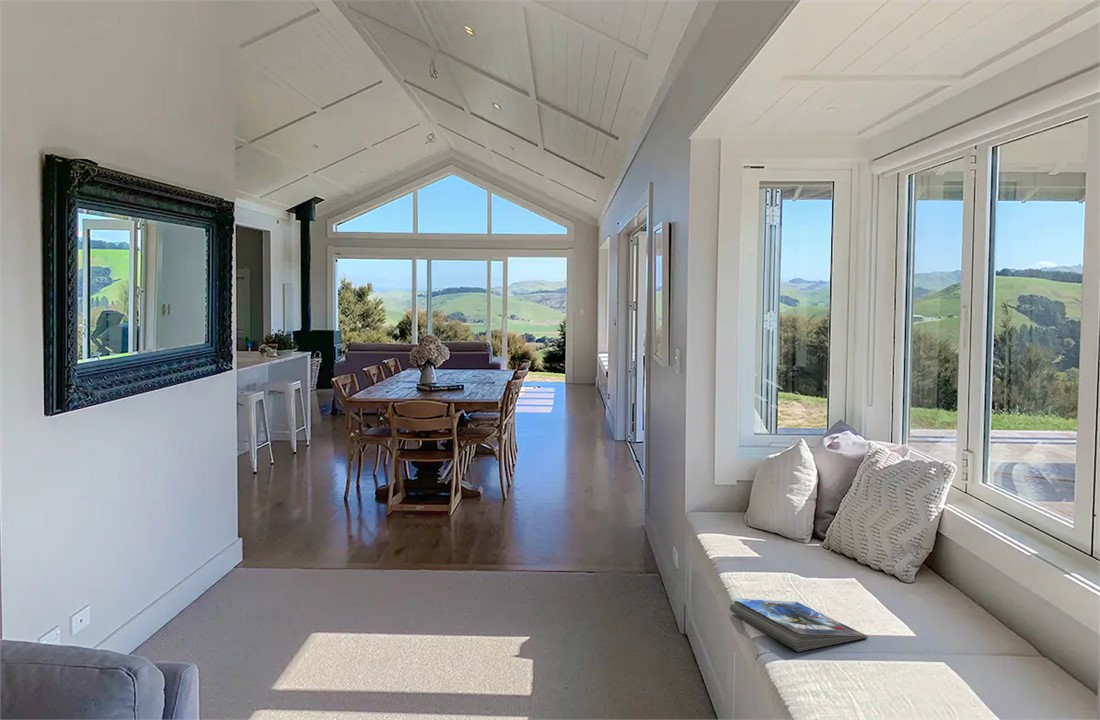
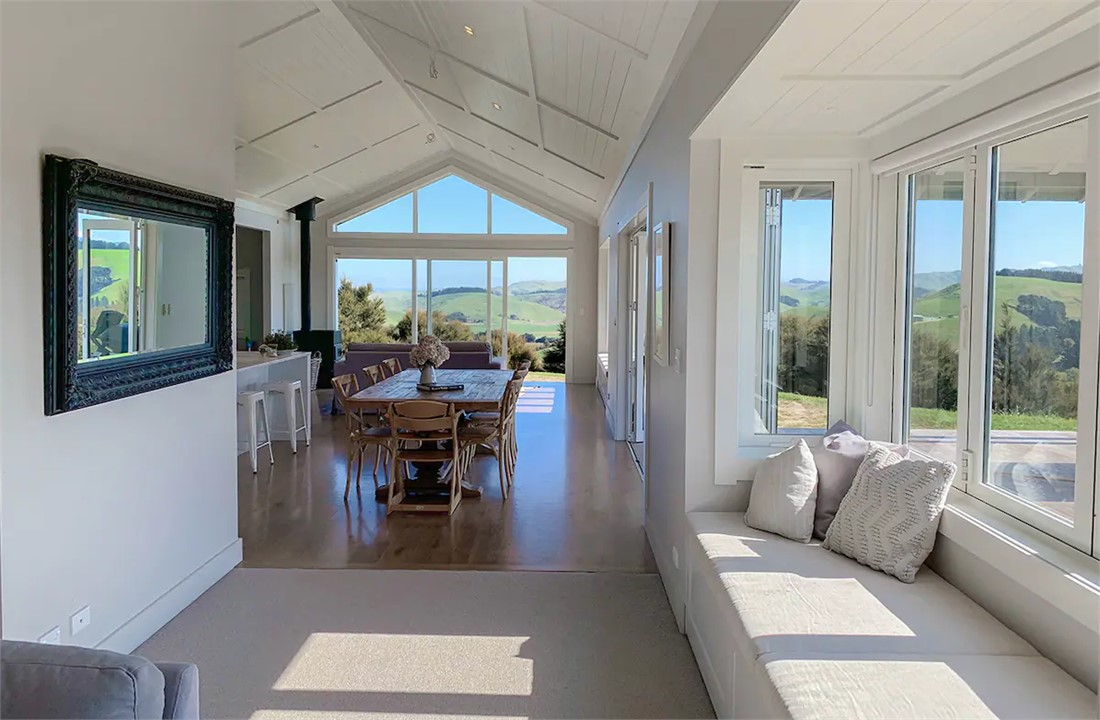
- magazine [728,597,869,653]
